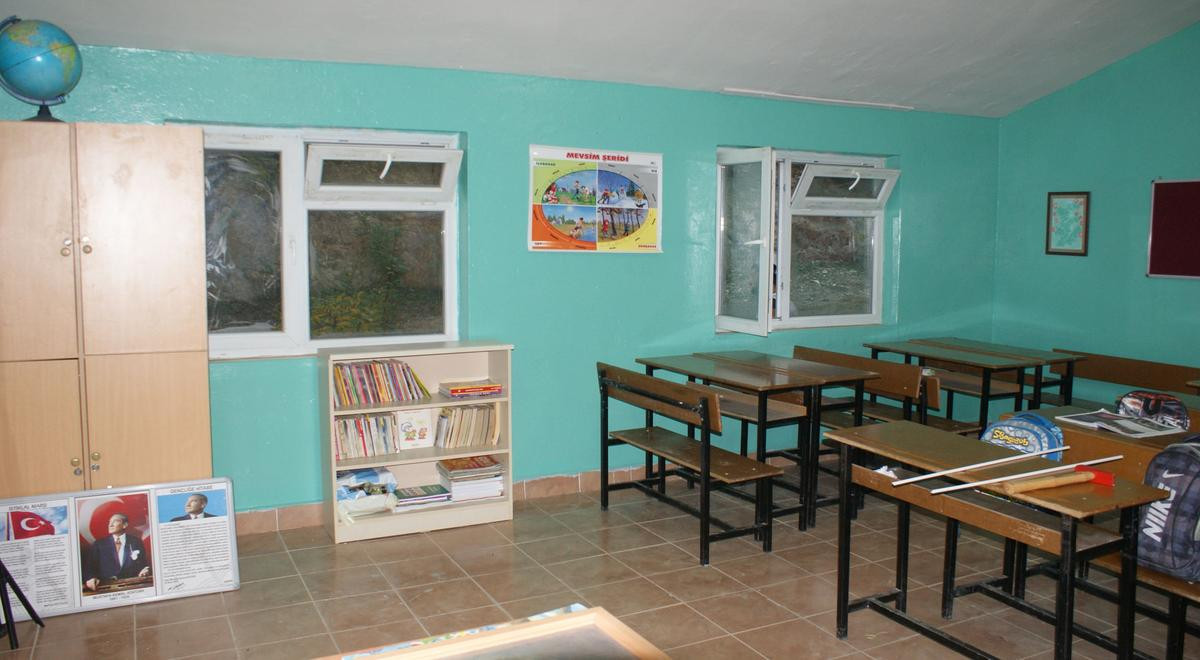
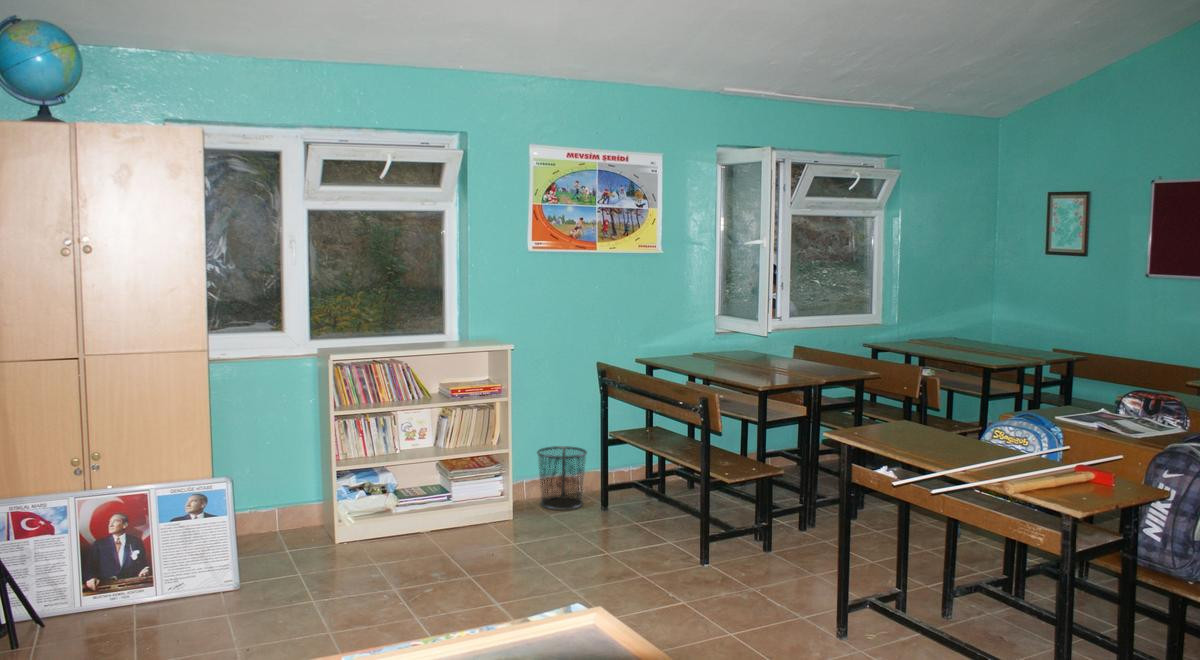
+ waste bin [536,445,588,511]
